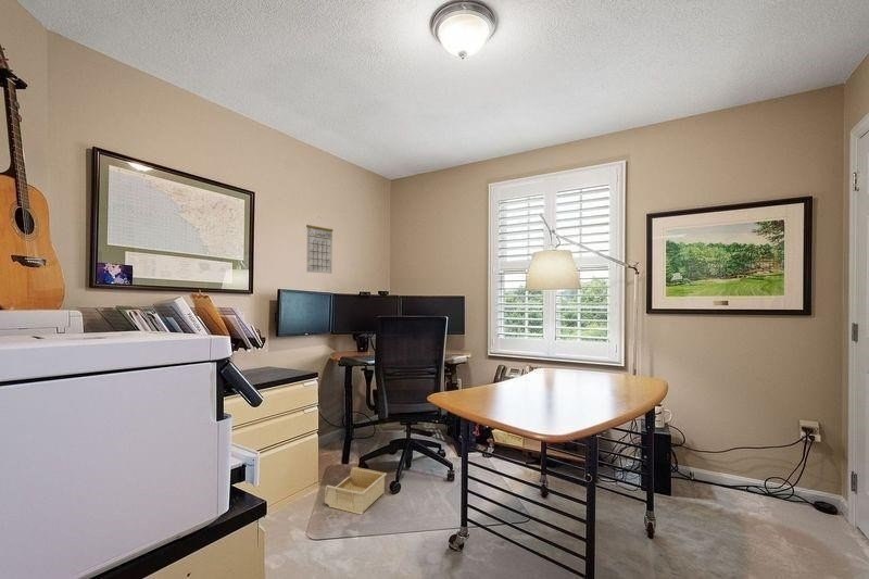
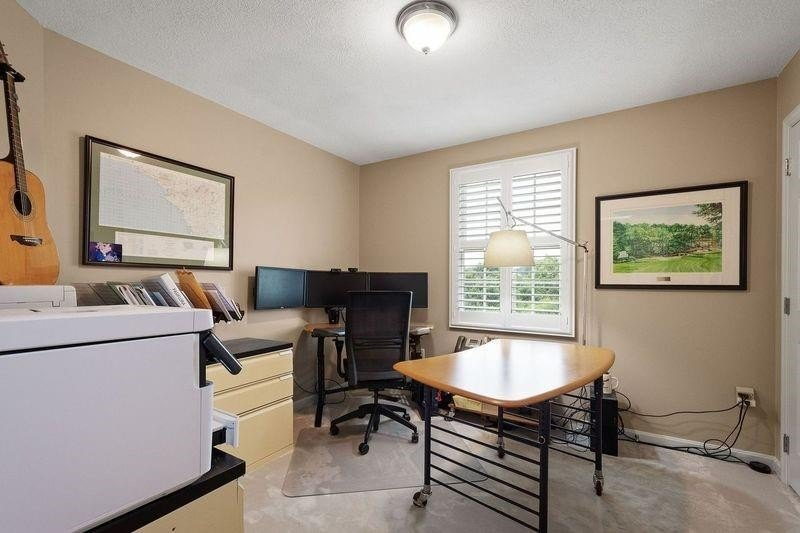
- storage bin [324,466,388,516]
- calendar [305,215,335,275]
